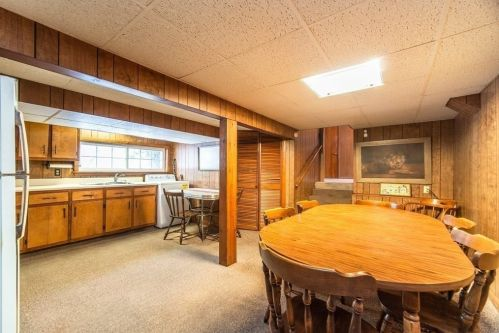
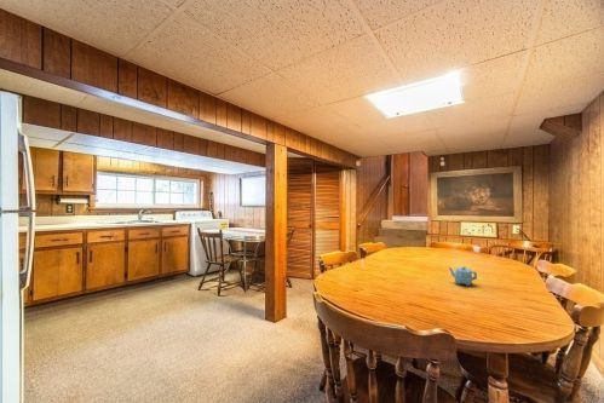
+ teapot [447,265,478,287]
